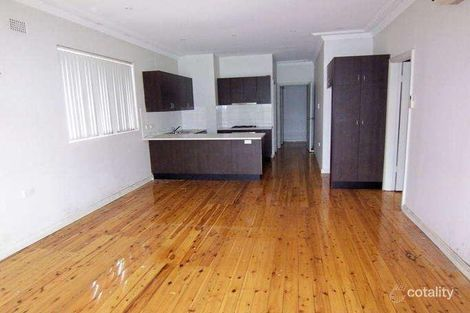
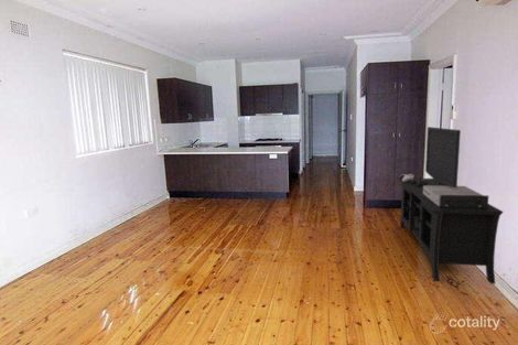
+ media console [397,126,505,285]
